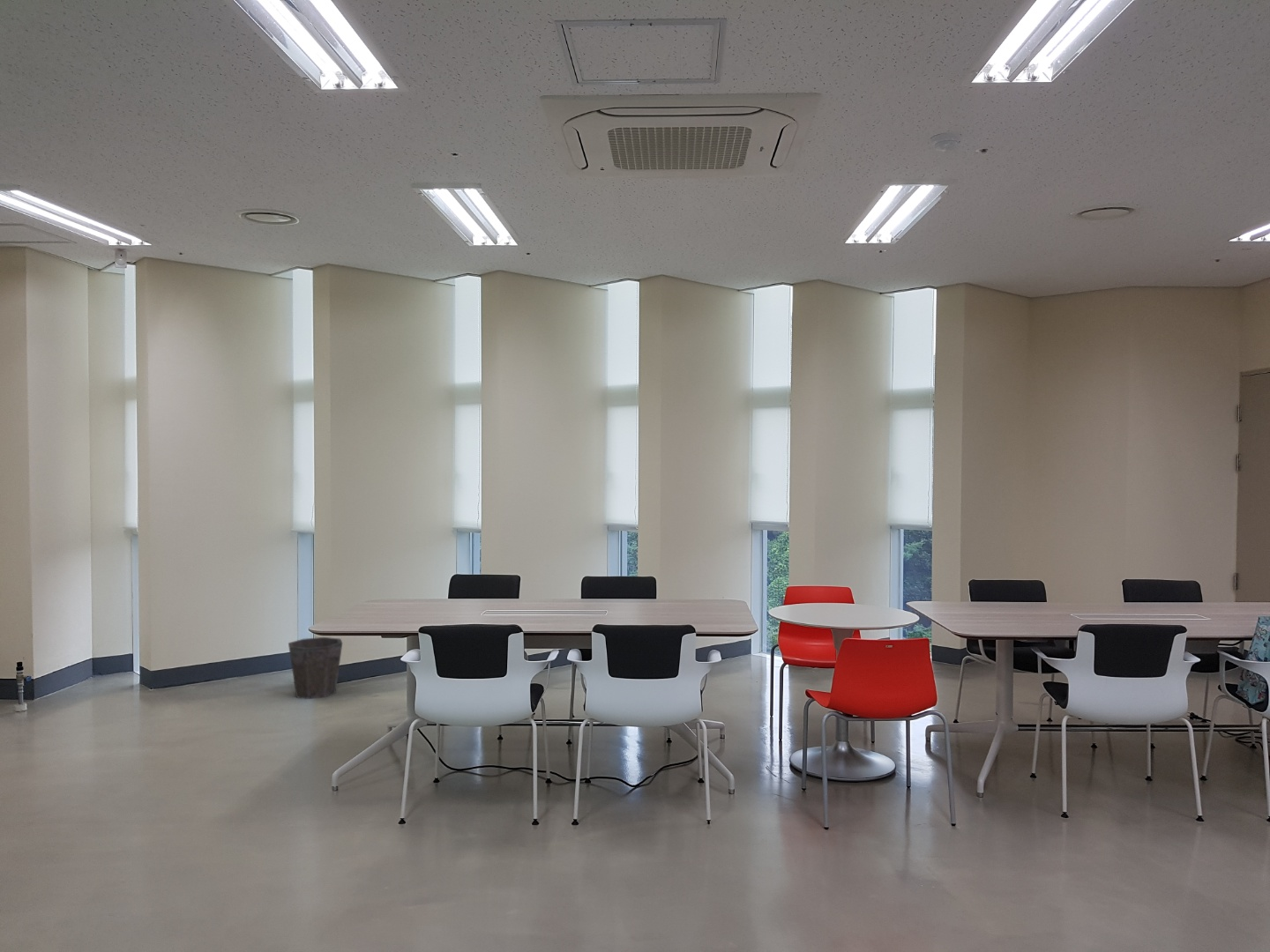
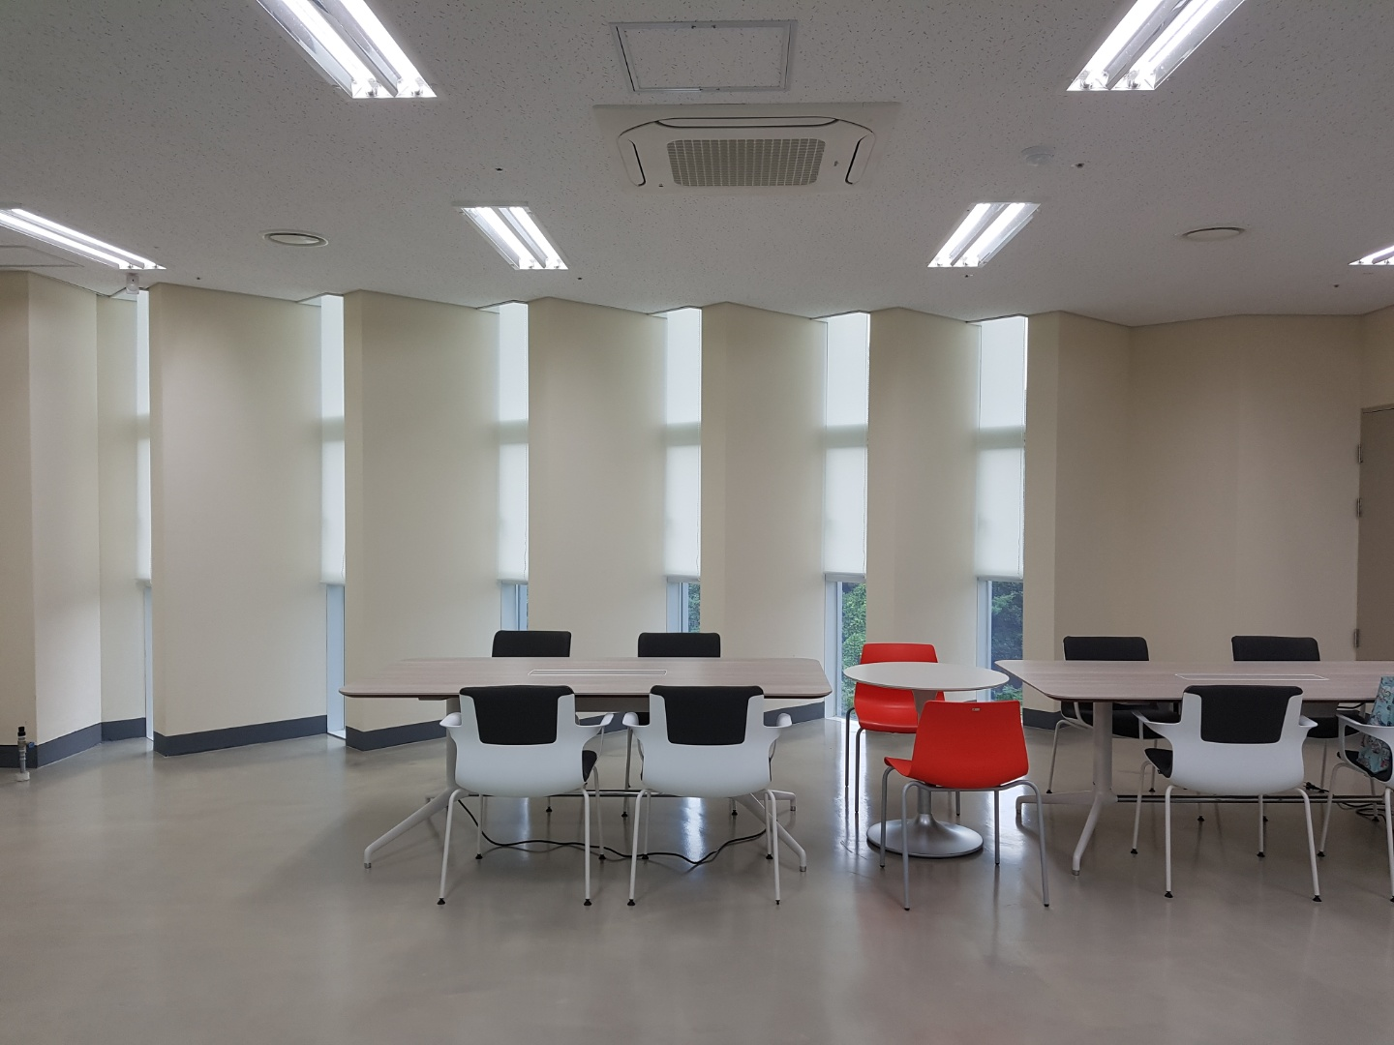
- waste bin [288,636,343,700]
